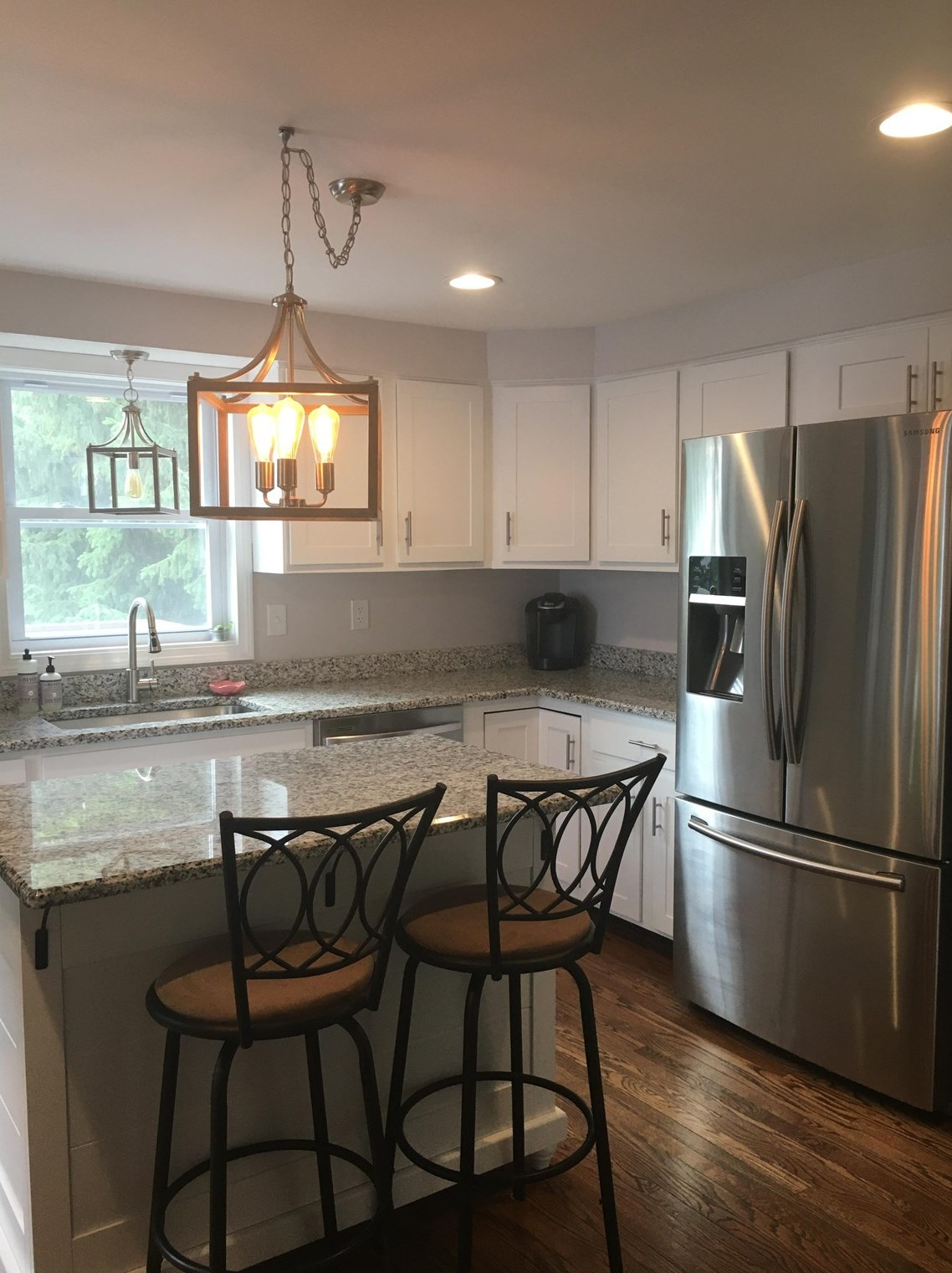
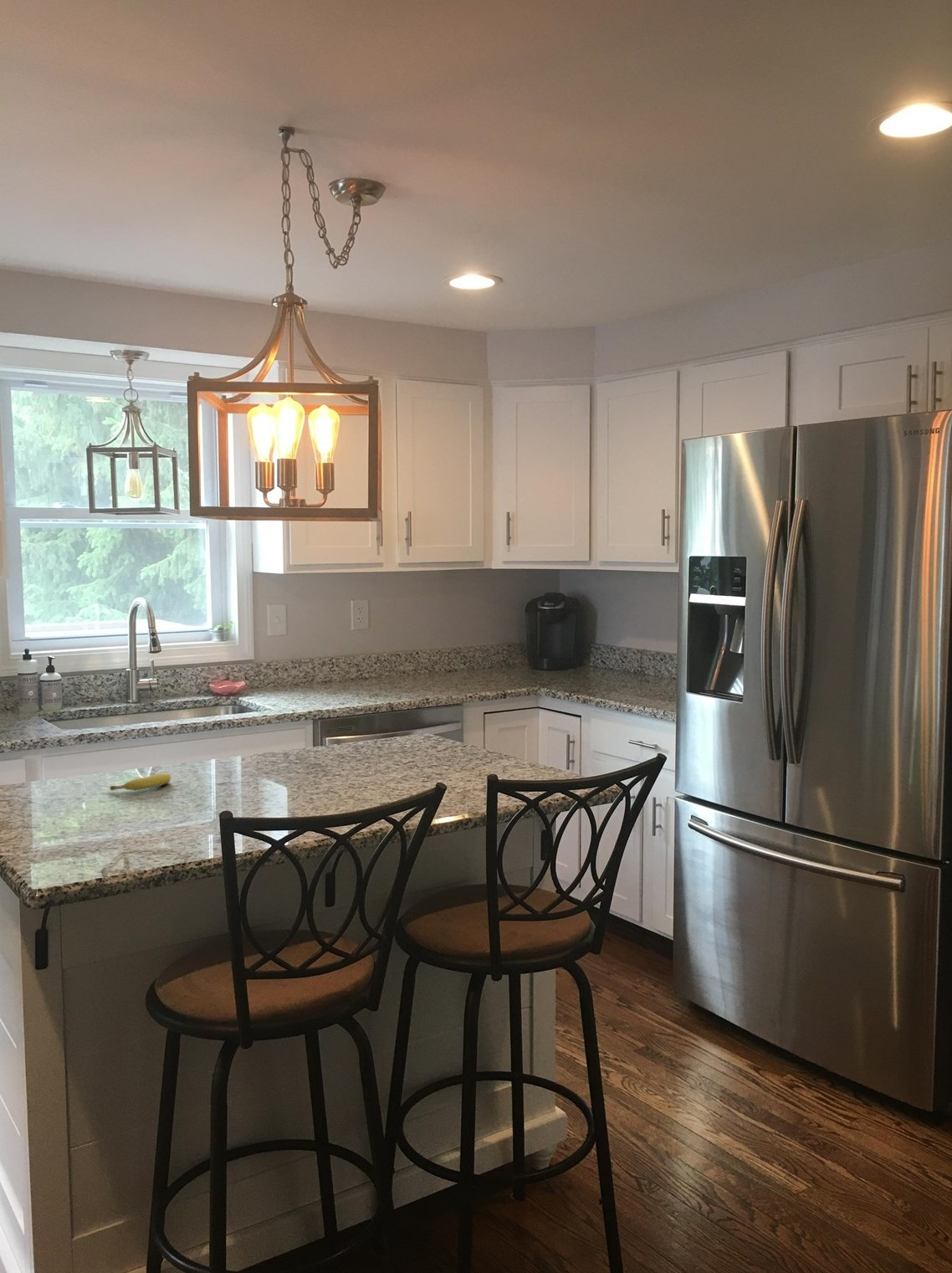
+ fruit [109,773,171,792]
